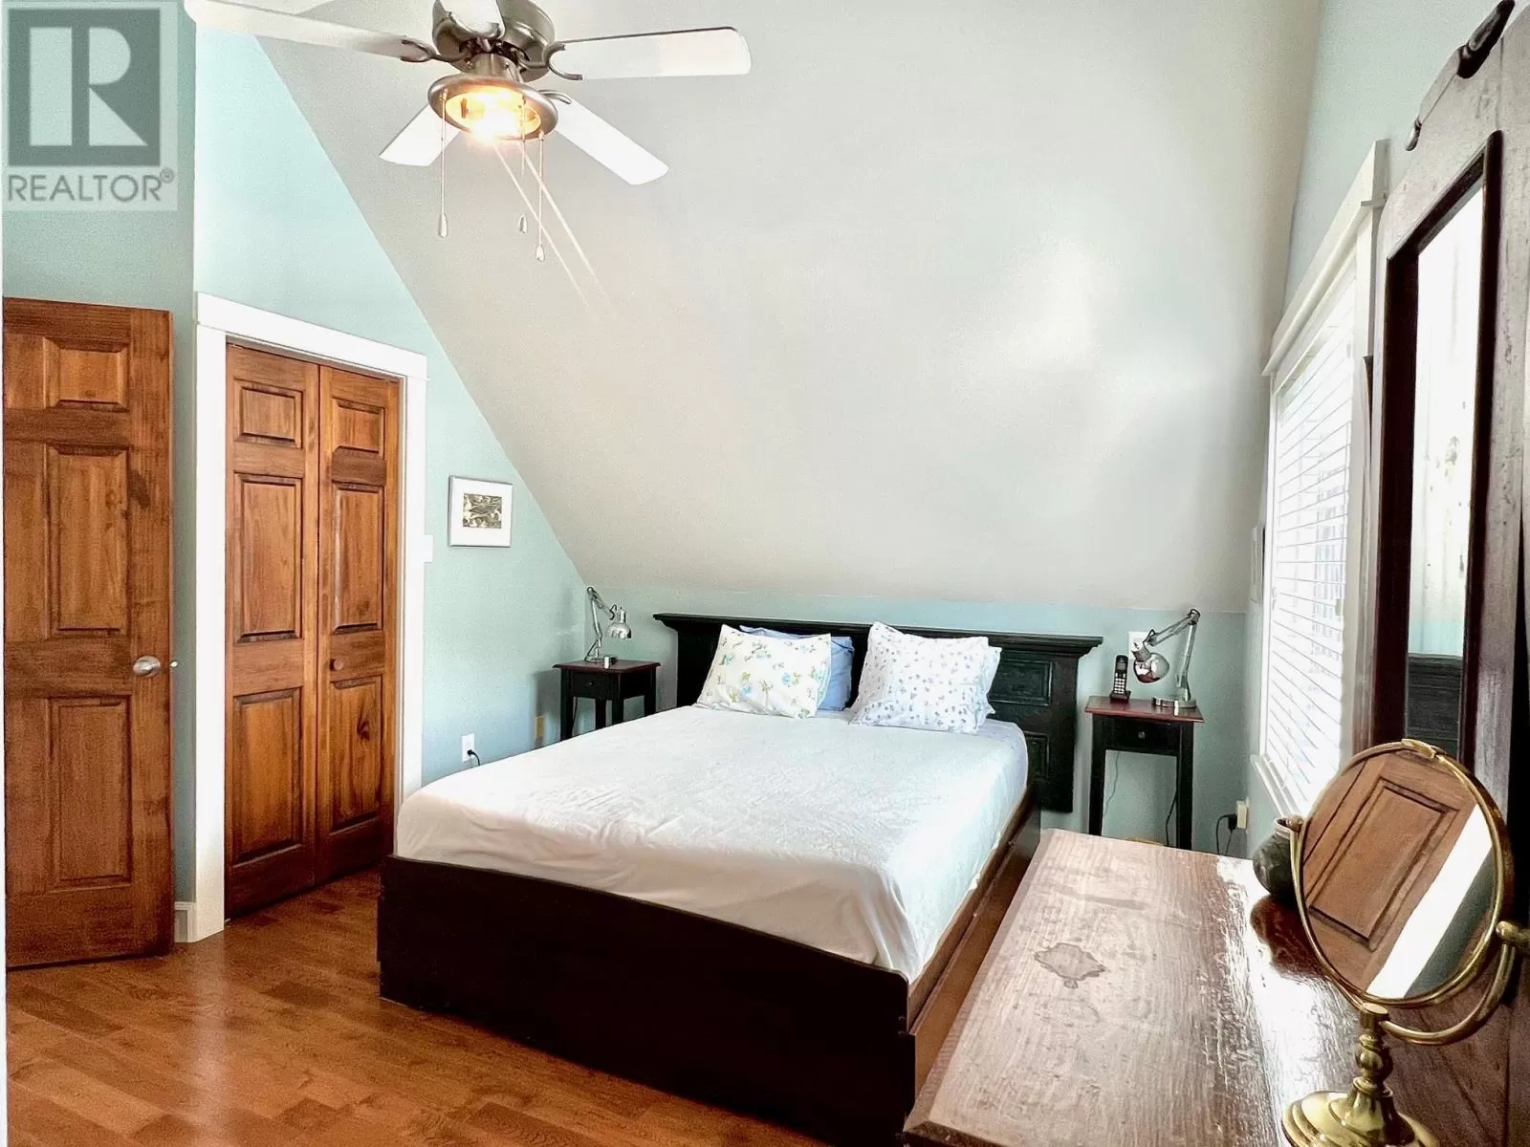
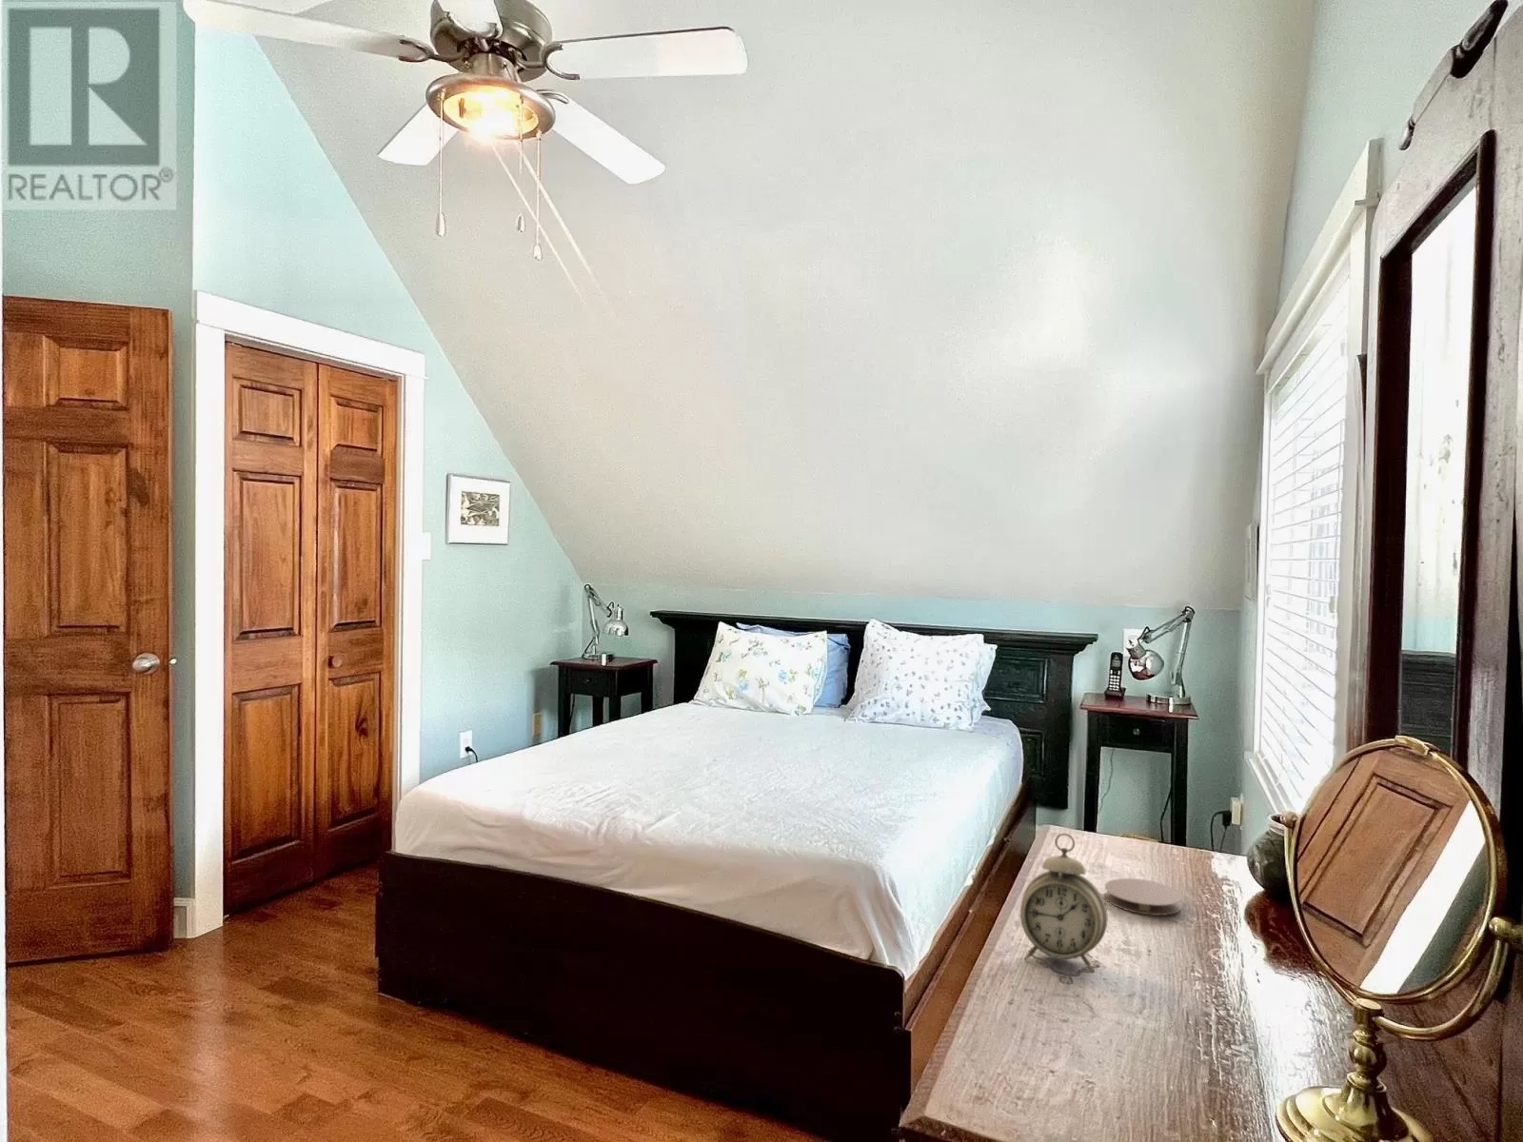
+ coaster [1104,877,1184,916]
+ alarm clock [1019,831,1109,974]
